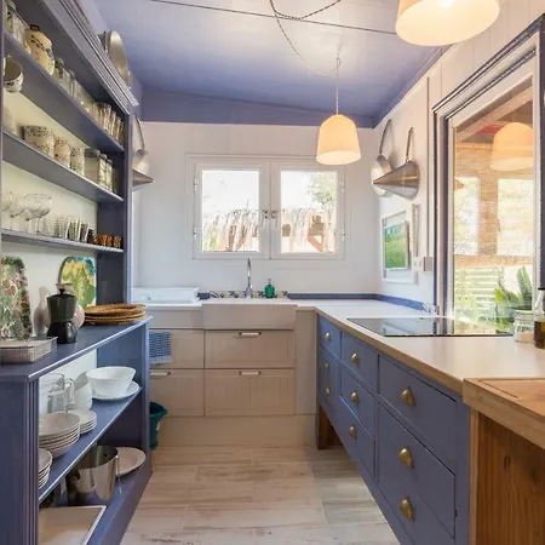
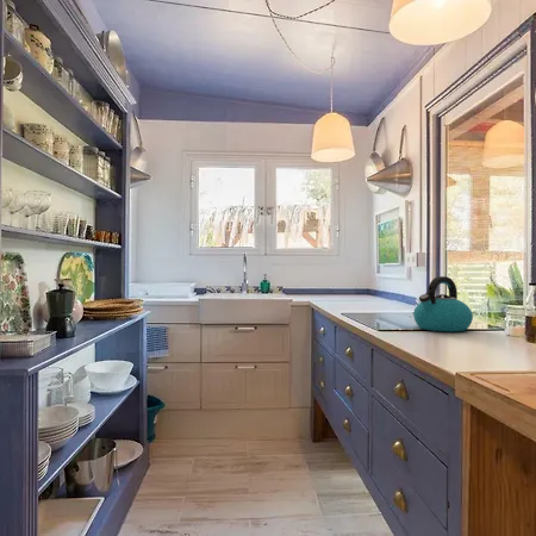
+ kettle [412,275,474,332]
